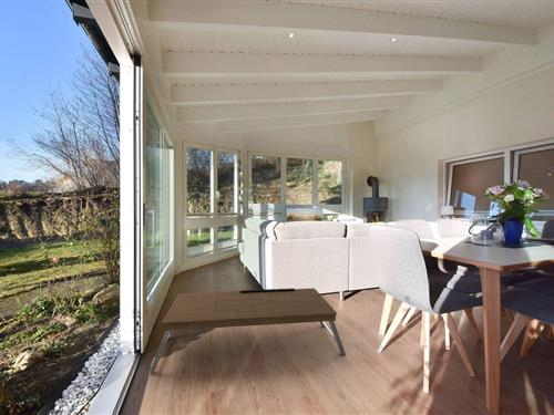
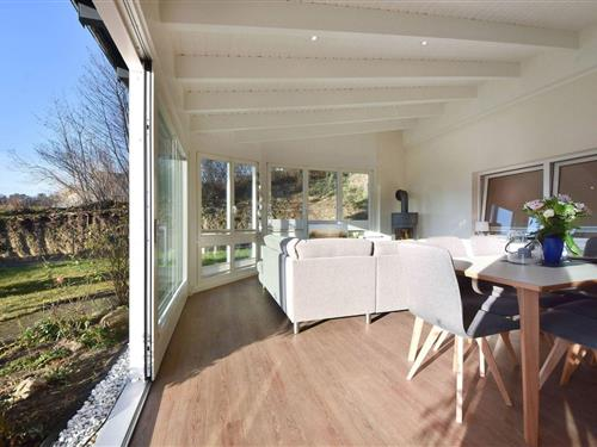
- coffee table [148,287,347,374]
